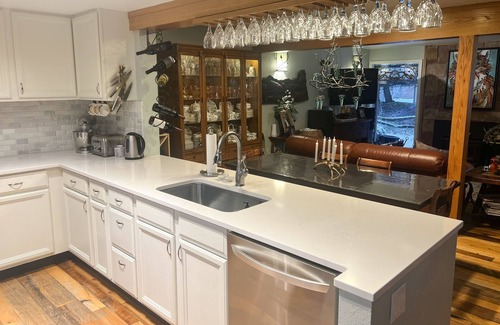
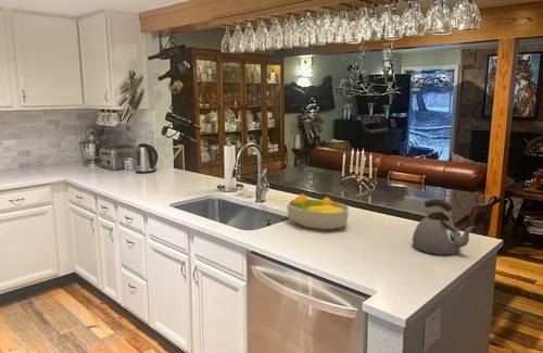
+ fruit bowl [286,193,351,231]
+ kettle [412,198,476,255]
